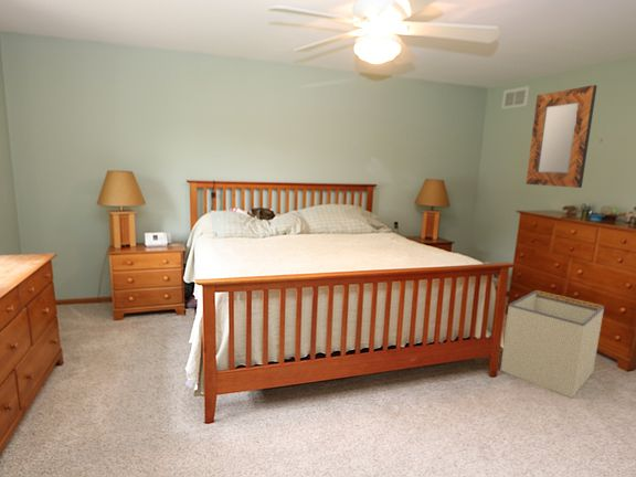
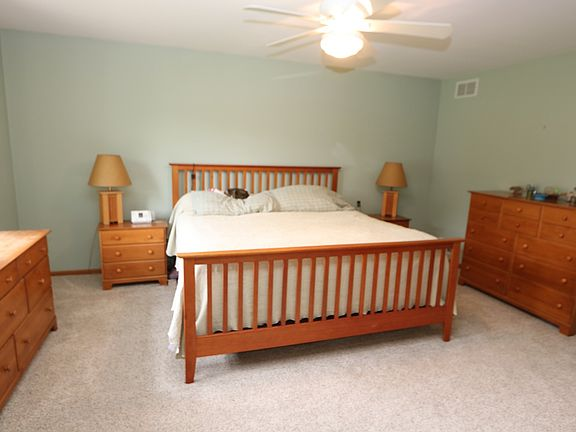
- home mirror [524,84,598,189]
- storage bin [500,289,605,399]
